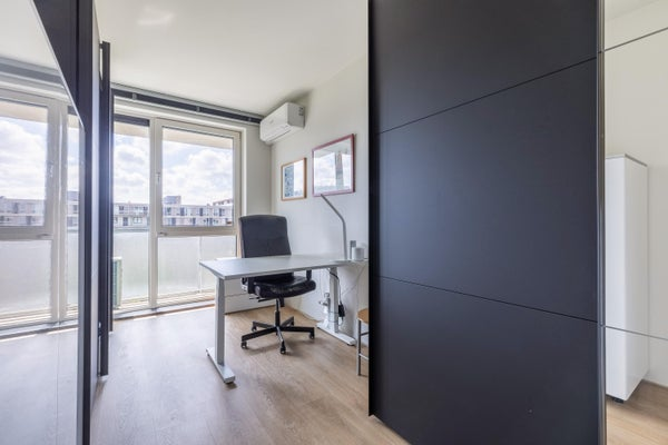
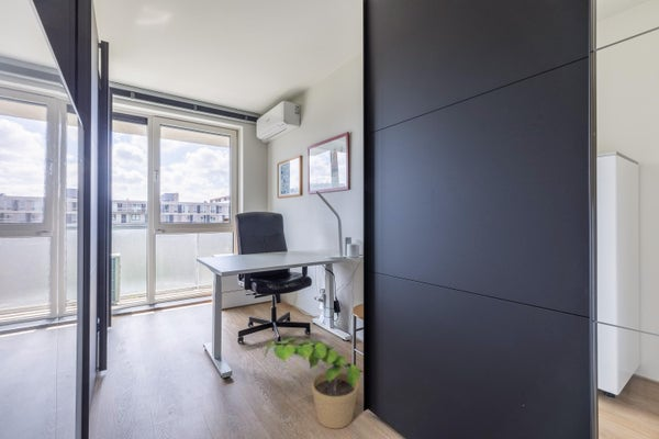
+ potted plant [263,336,361,430]
